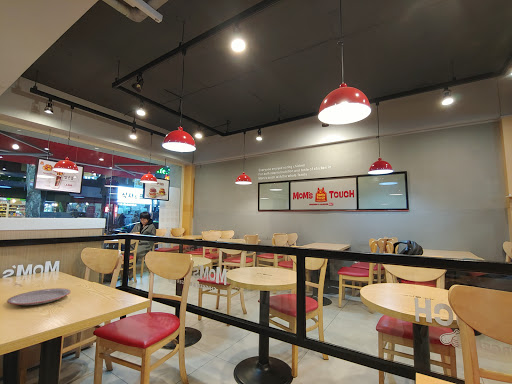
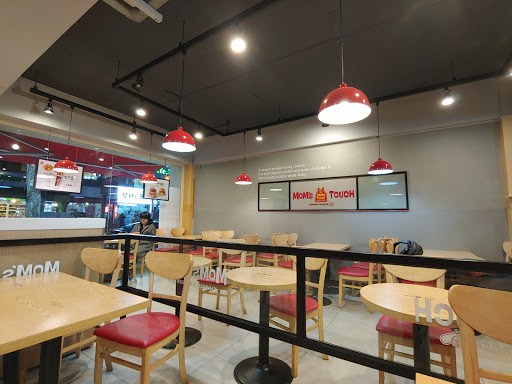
- plate [6,287,71,306]
